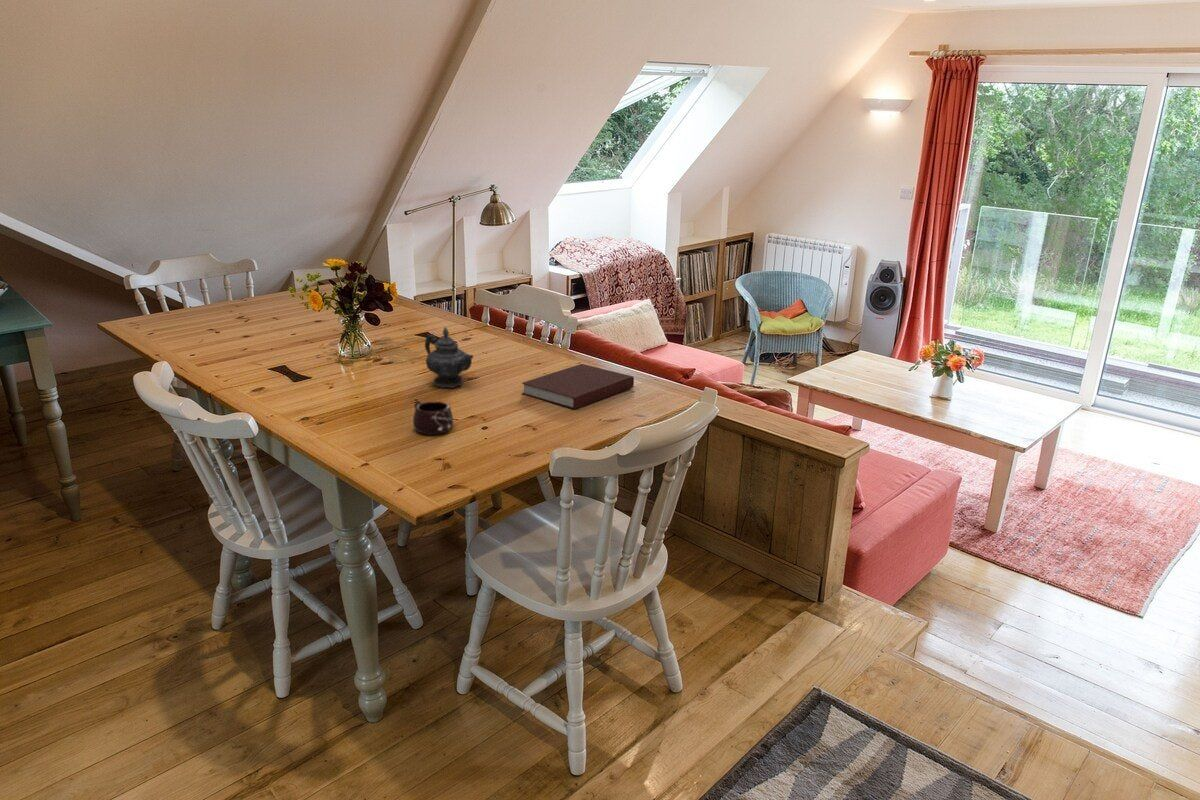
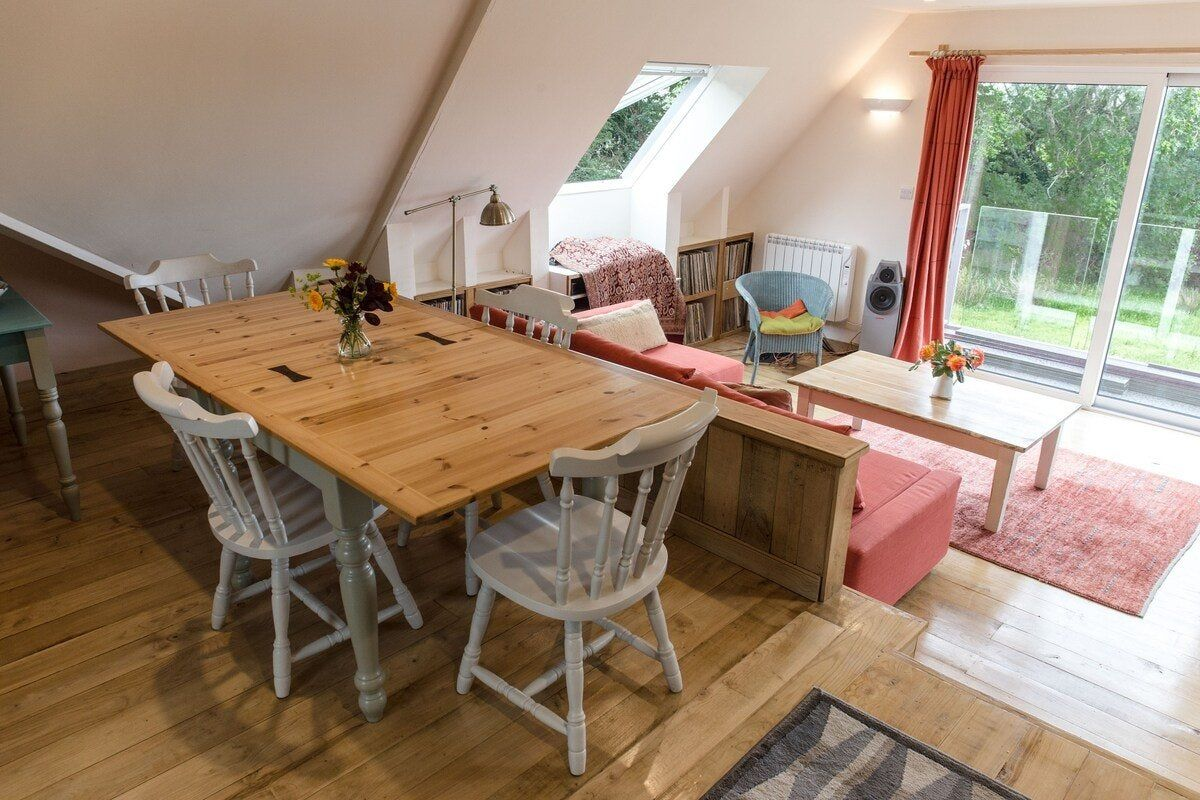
- notebook [521,363,635,410]
- mug [412,400,454,436]
- teapot [424,326,474,389]
